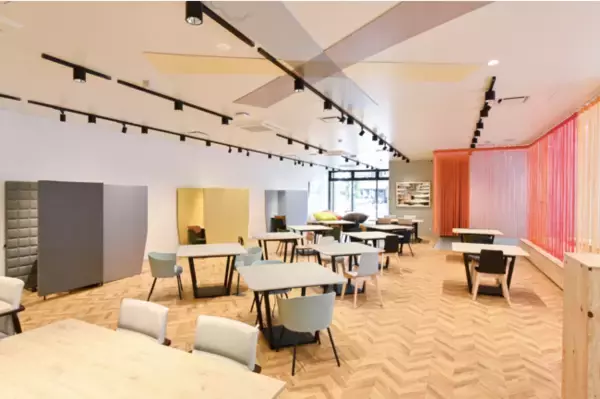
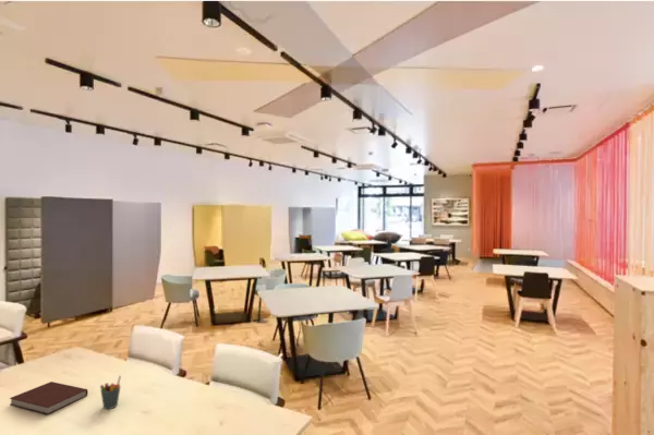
+ notebook [9,380,89,415]
+ pen holder [99,374,122,410]
